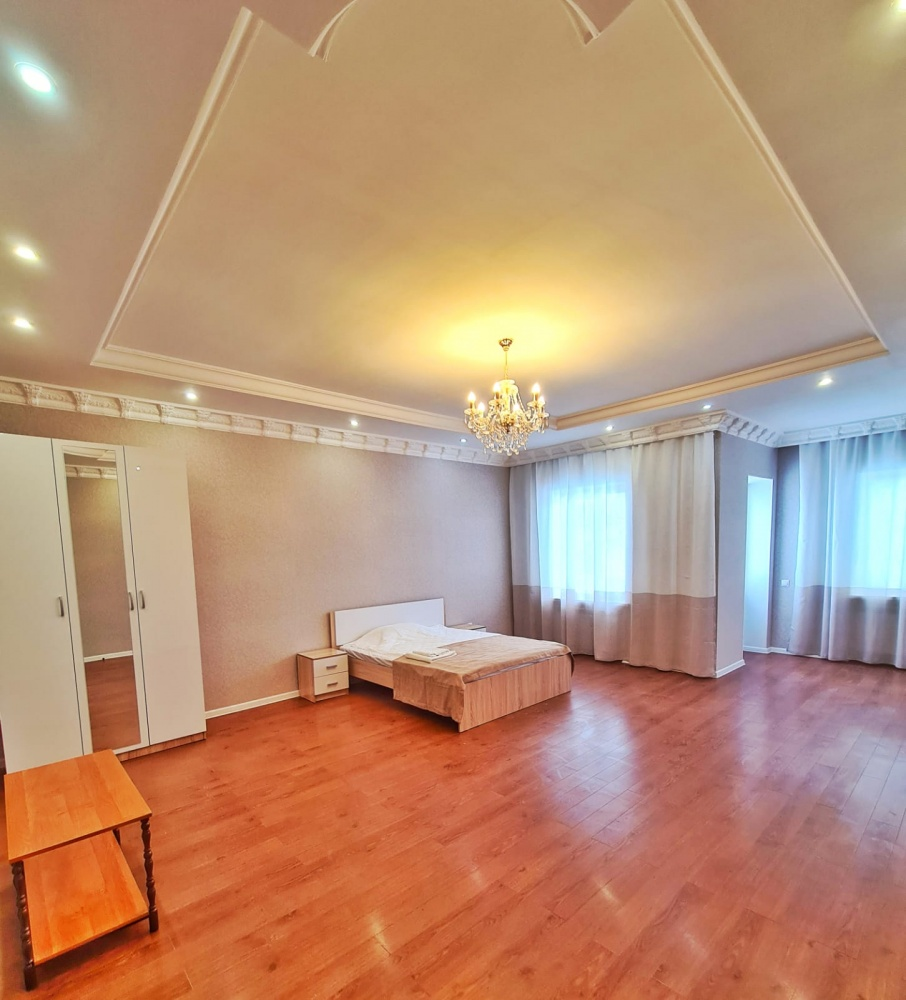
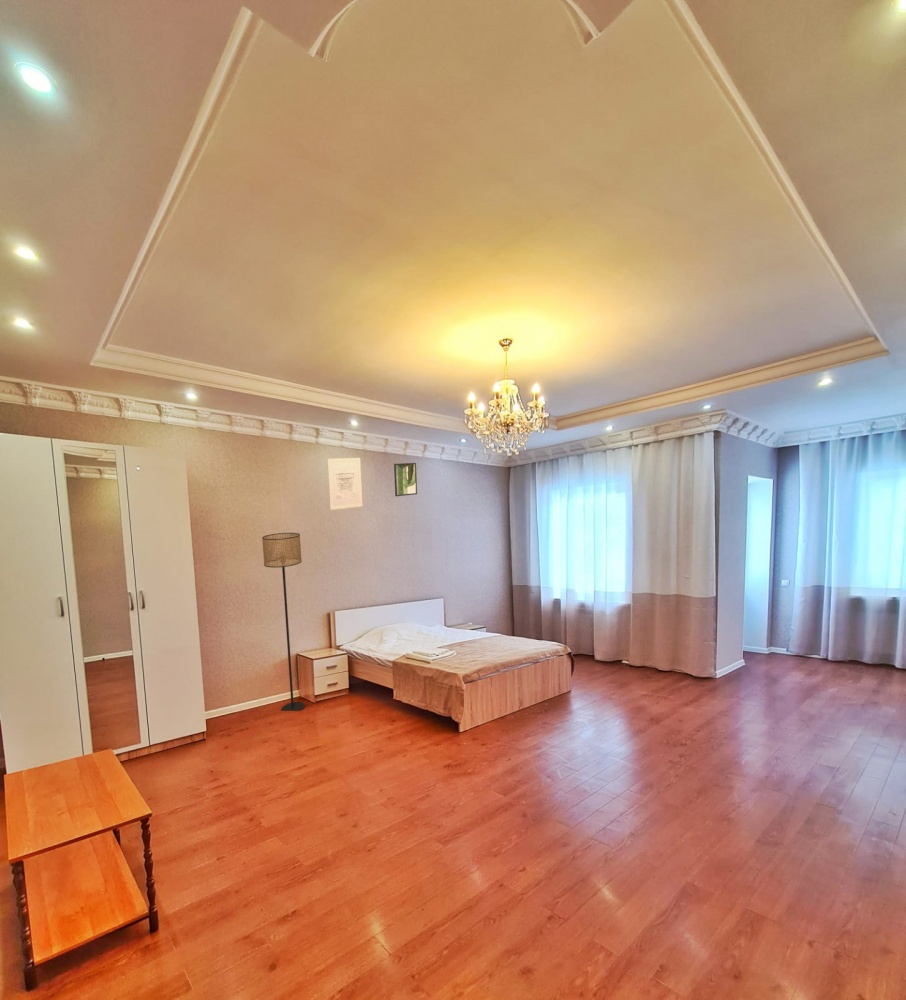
+ wall art [327,457,363,511]
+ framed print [393,462,418,497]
+ floor lamp [261,532,306,712]
